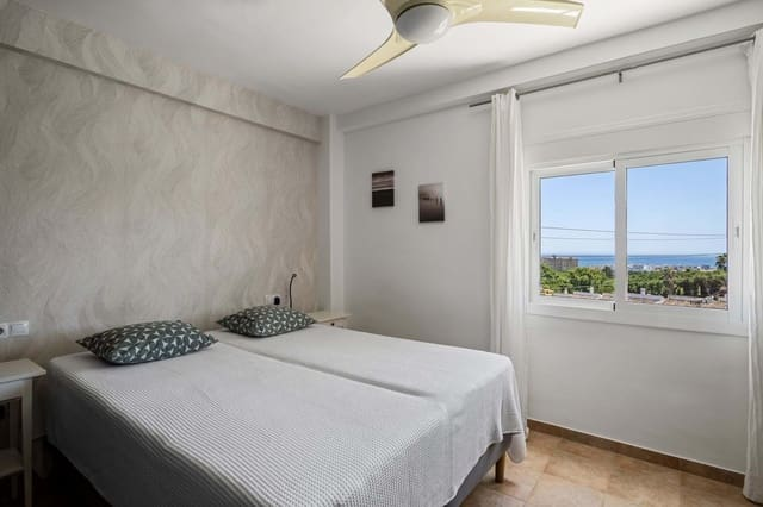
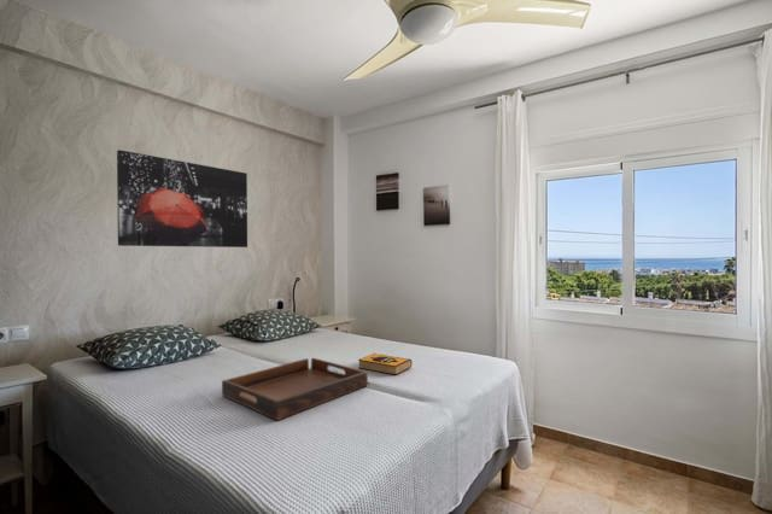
+ wall art [116,148,248,249]
+ serving tray [221,357,369,421]
+ hardback book [357,352,414,376]
